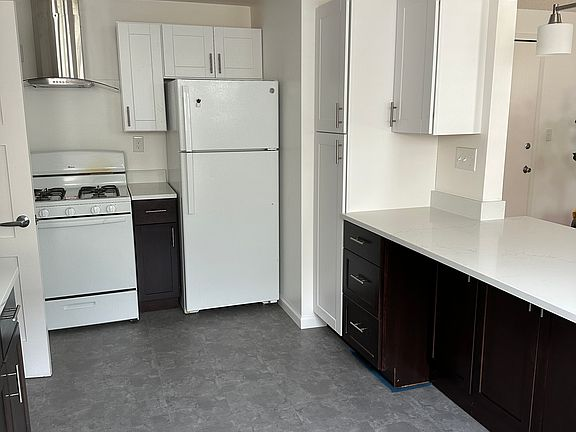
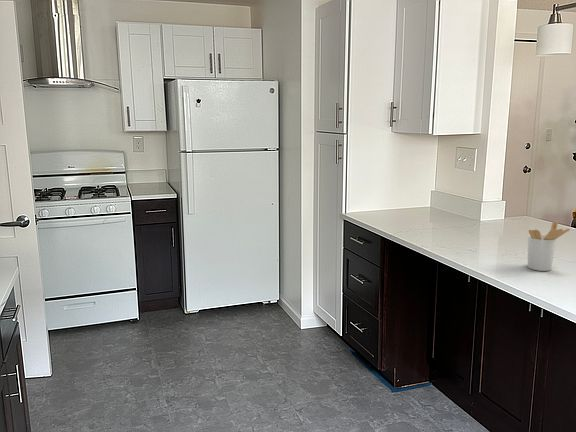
+ utensil holder [527,220,571,272]
